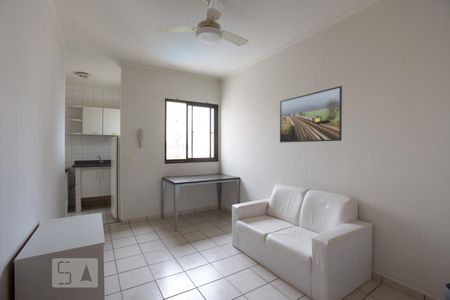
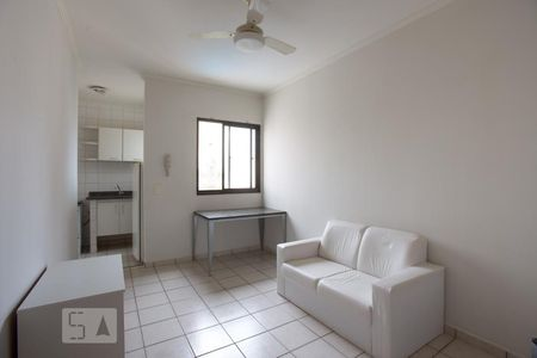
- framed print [279,85,343,143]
